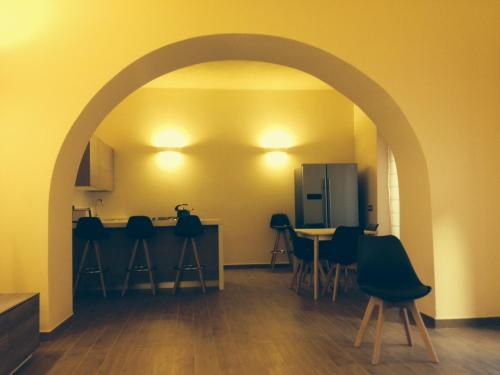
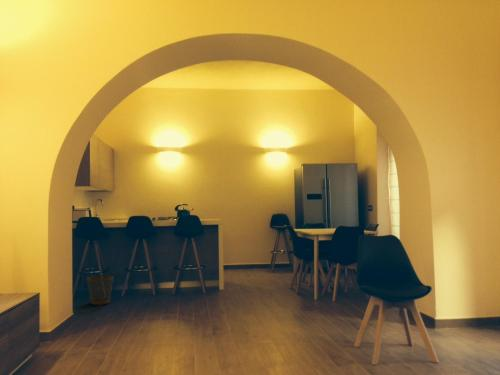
+ wastebasket [86,274,114,306]
